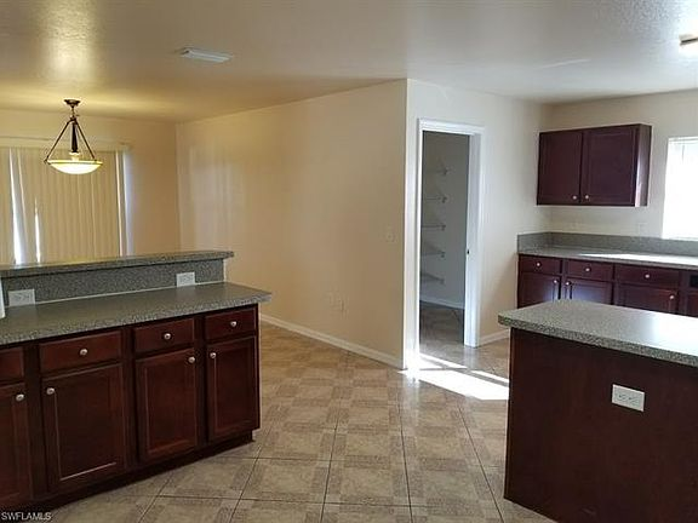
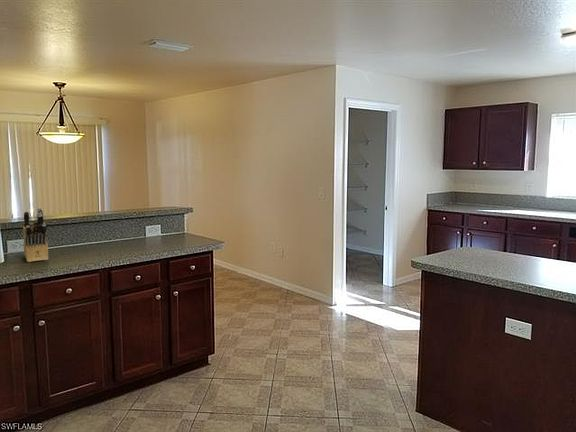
+ knife block [22,207,49,263]
